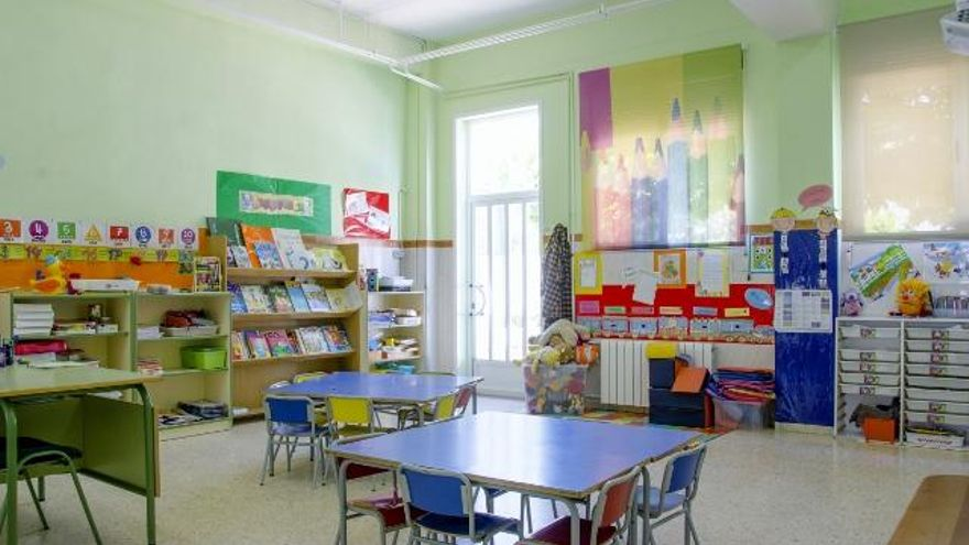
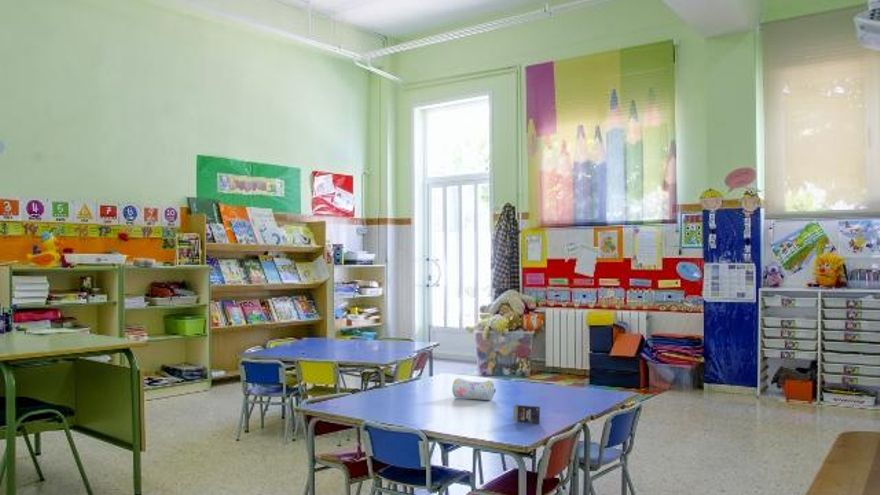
+ crayon box [512,403,541,425]
+ pencil case [451,377,497,401]
